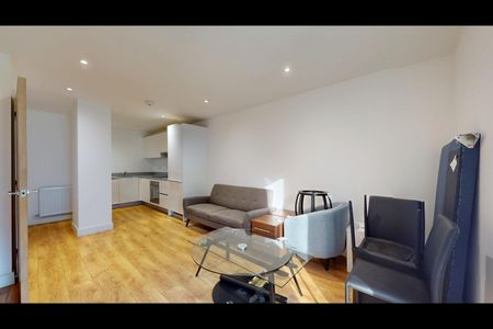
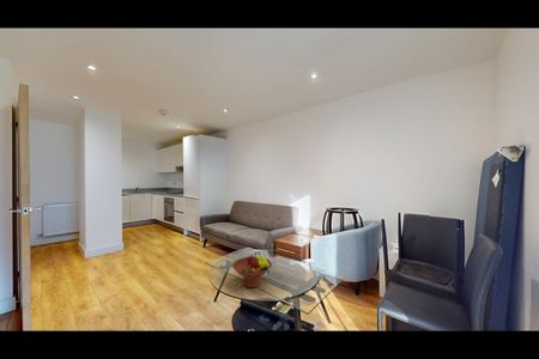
+ fruit bowl [231,251,273,288]
